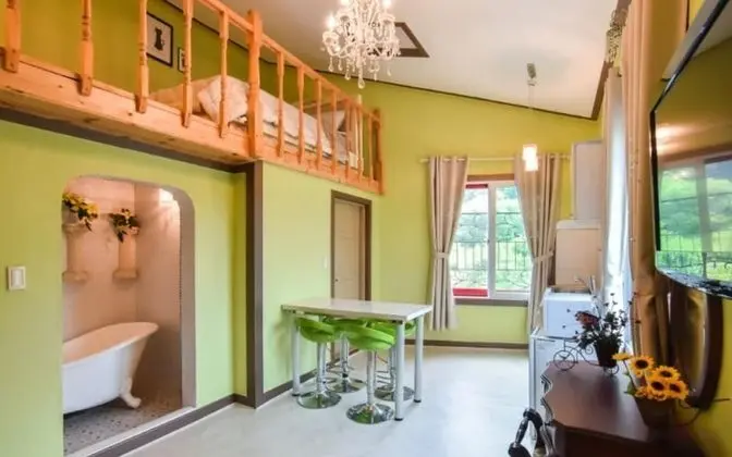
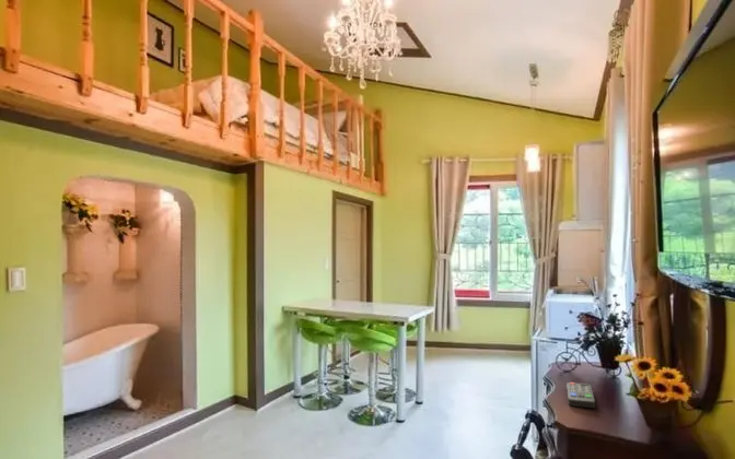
+ remote control [565,381,596,409]
